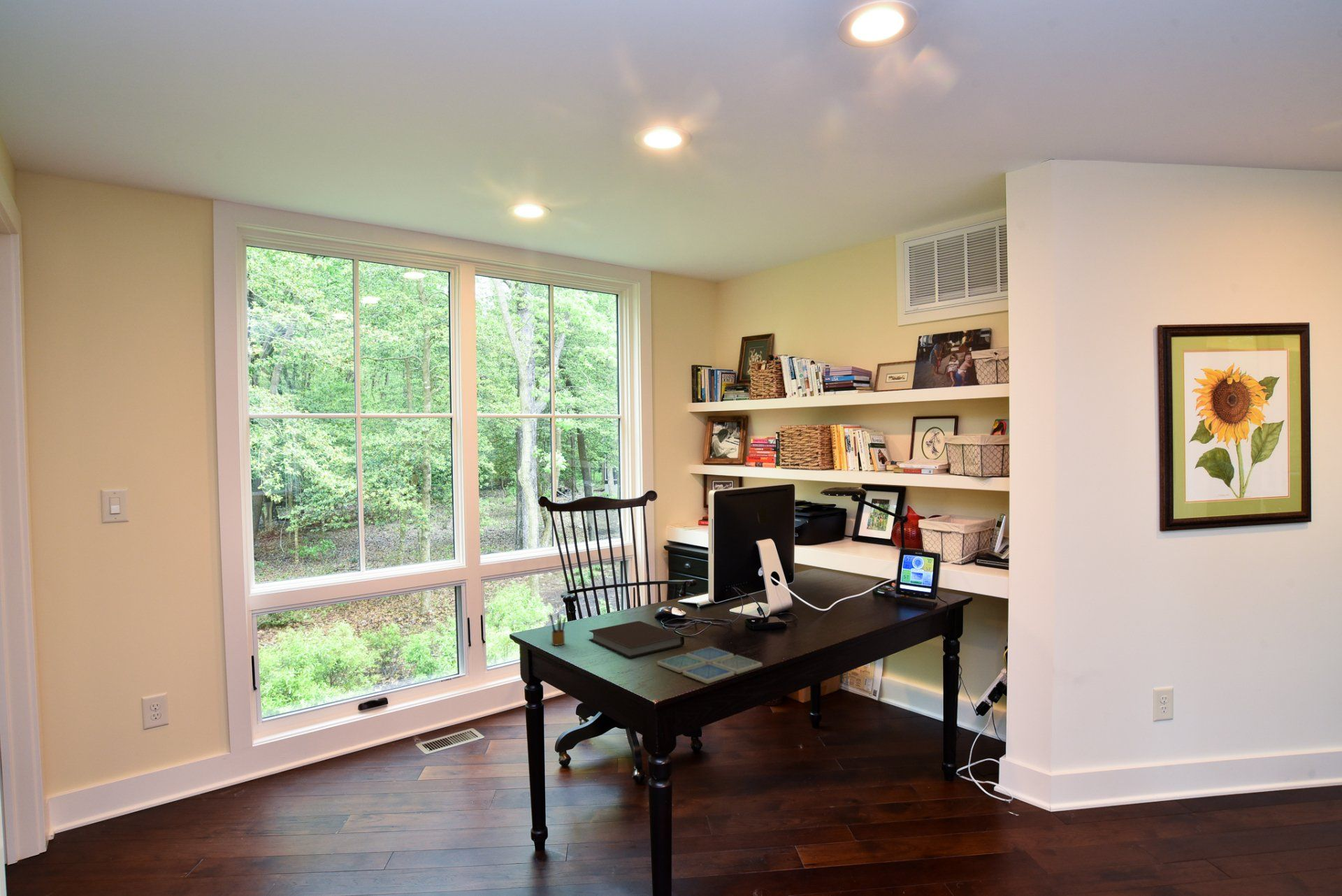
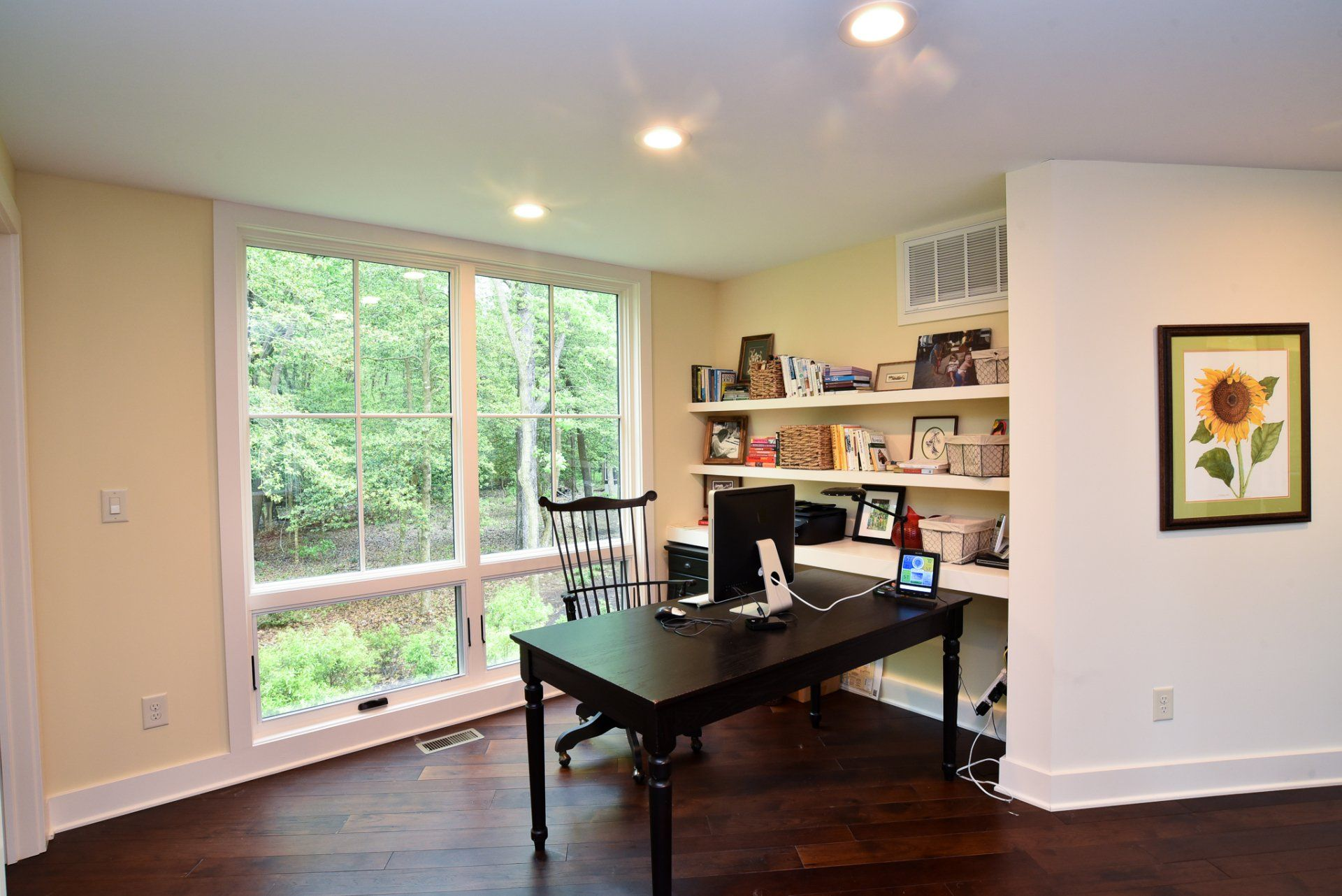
- drink coaster [656,646,763,684]
- pencil box [549,612,567,646]
- notebook [588,621,685,659]
